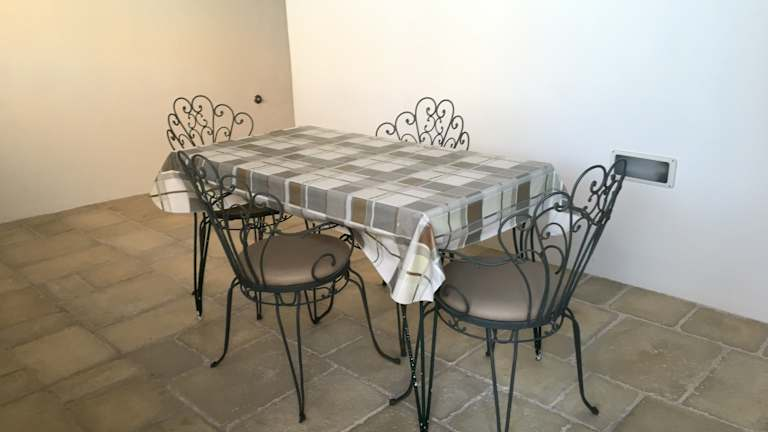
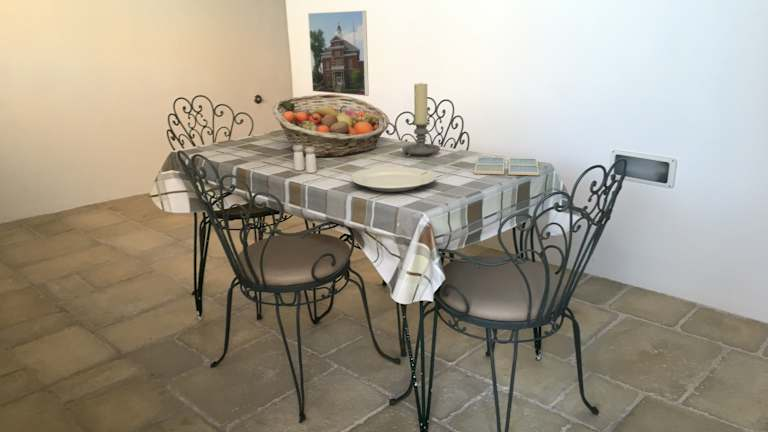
+ fruit basket [271,93,391,158]
+ chinaware [350,166,437,193]
+ salt and pepper shaker [292,145,318,174]
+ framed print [307,10,370,97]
+ candle holder [401,82,441,158]
+ drink coaster [473,157,540,176]
